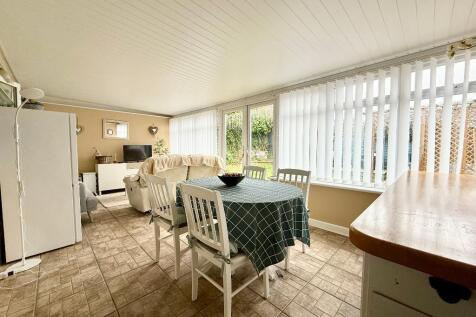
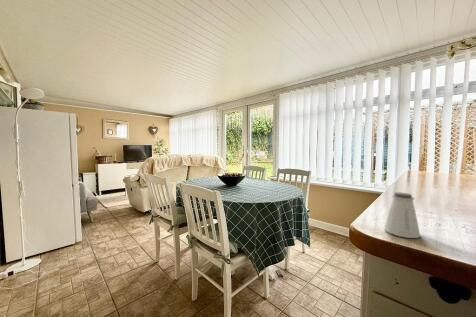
+ saltshaker [383,192,422,239]
